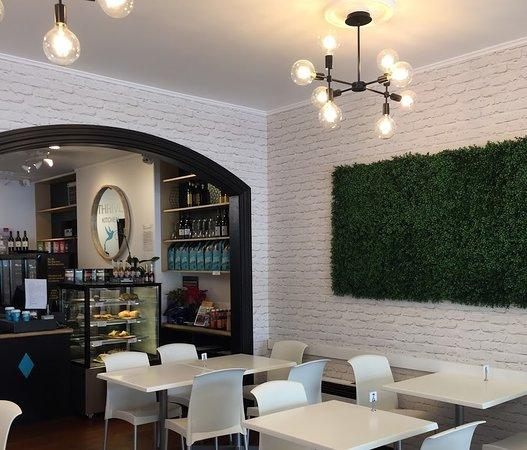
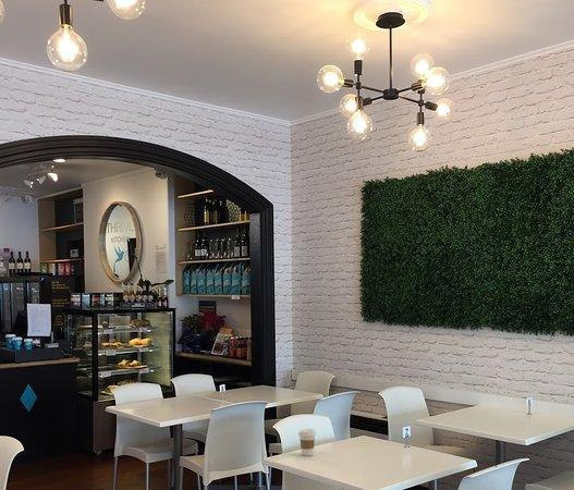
+ coffee cup [297,428,317,457]
